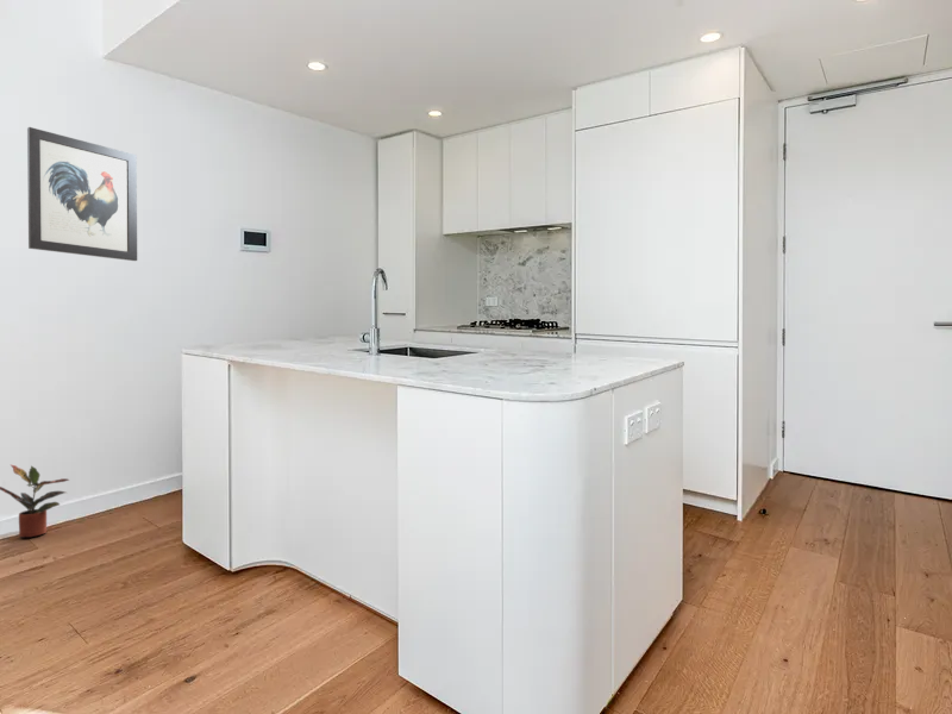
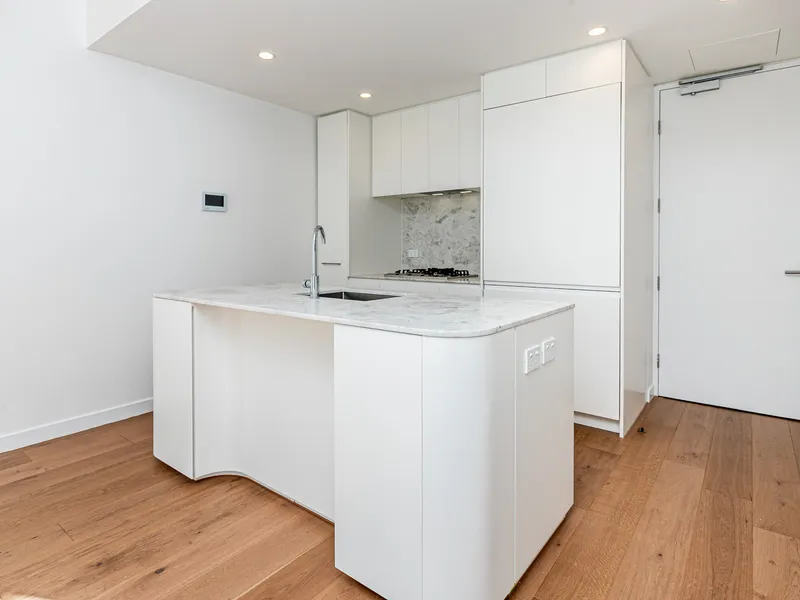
- wall art [26,126,138,262]
- potted plant [0,464,70,539]
